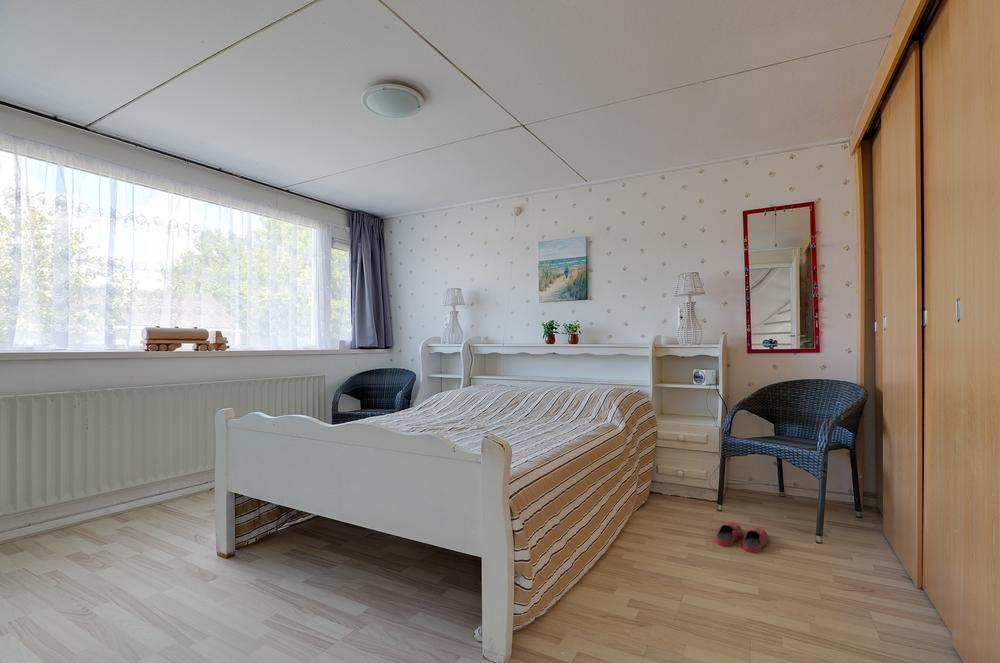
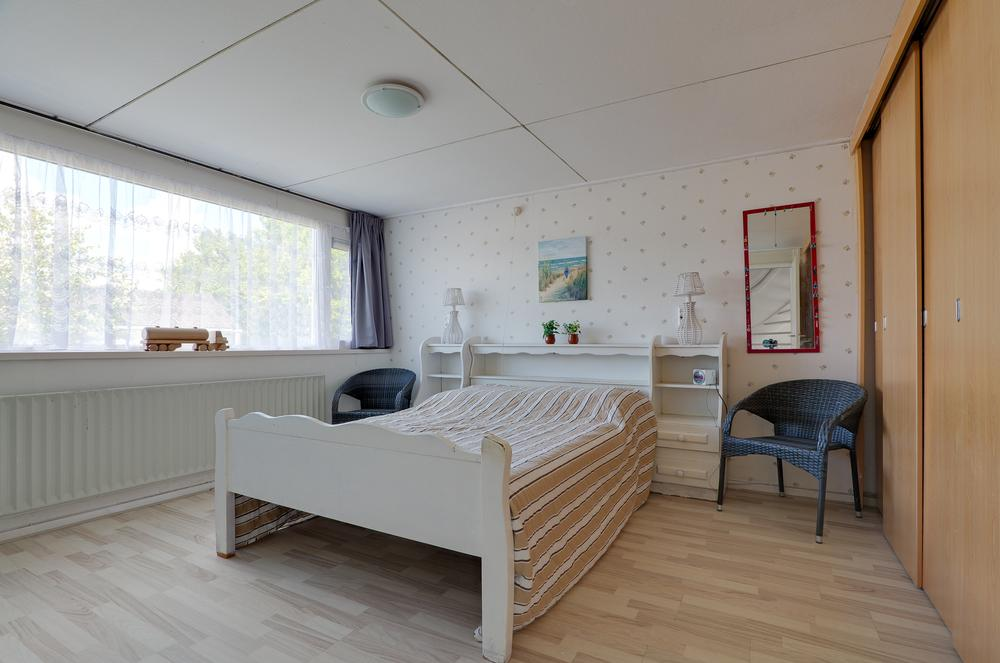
- slippers [716,521,769,554]
